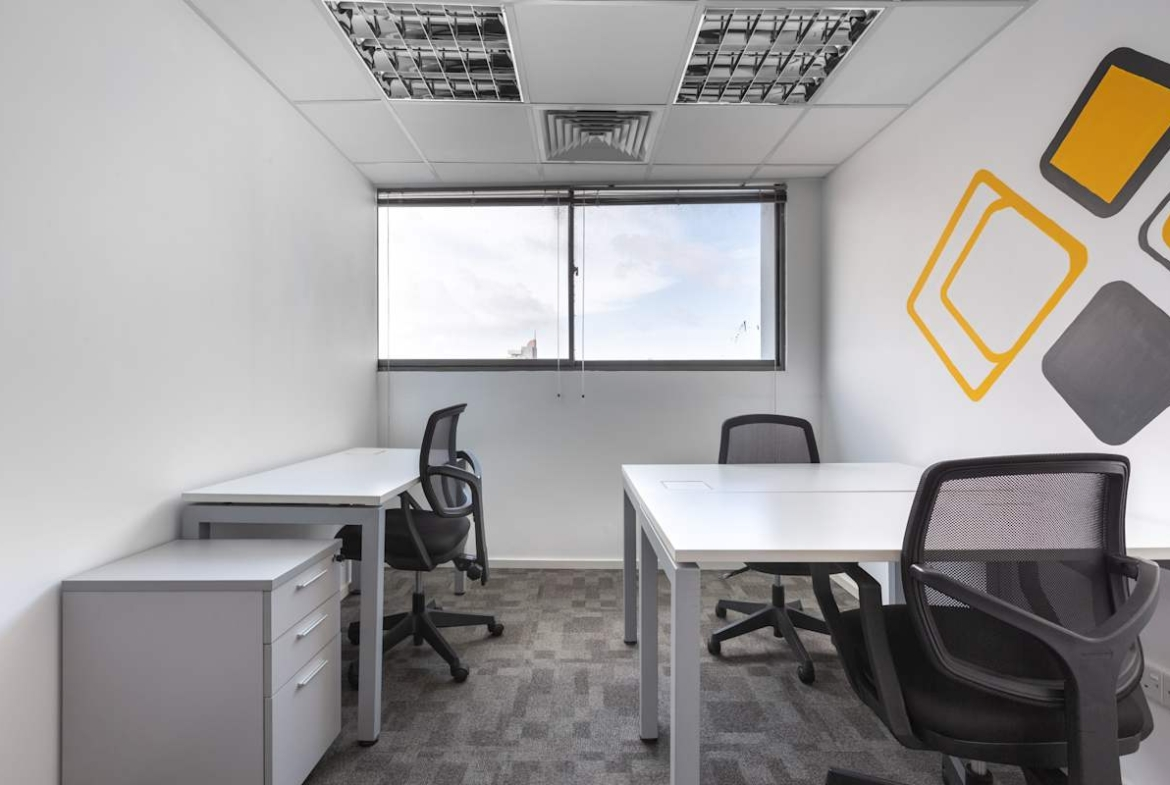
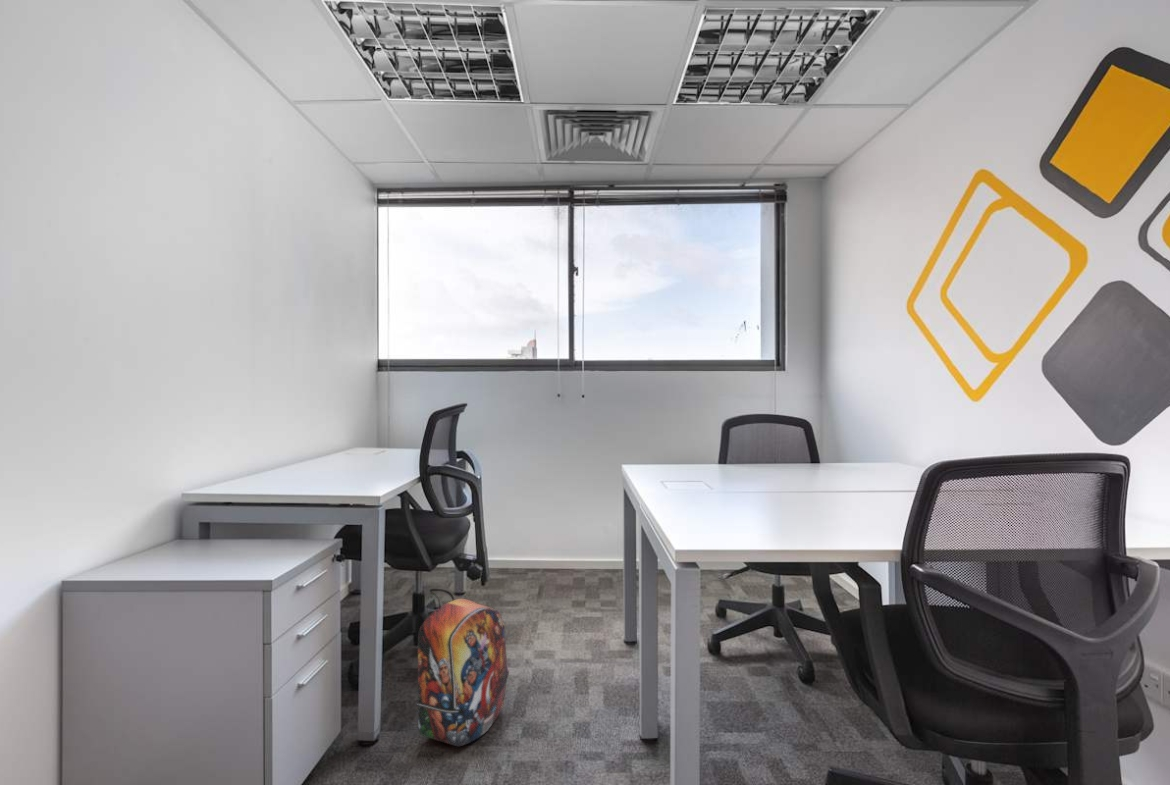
+ backpack [415,588,510,747]
